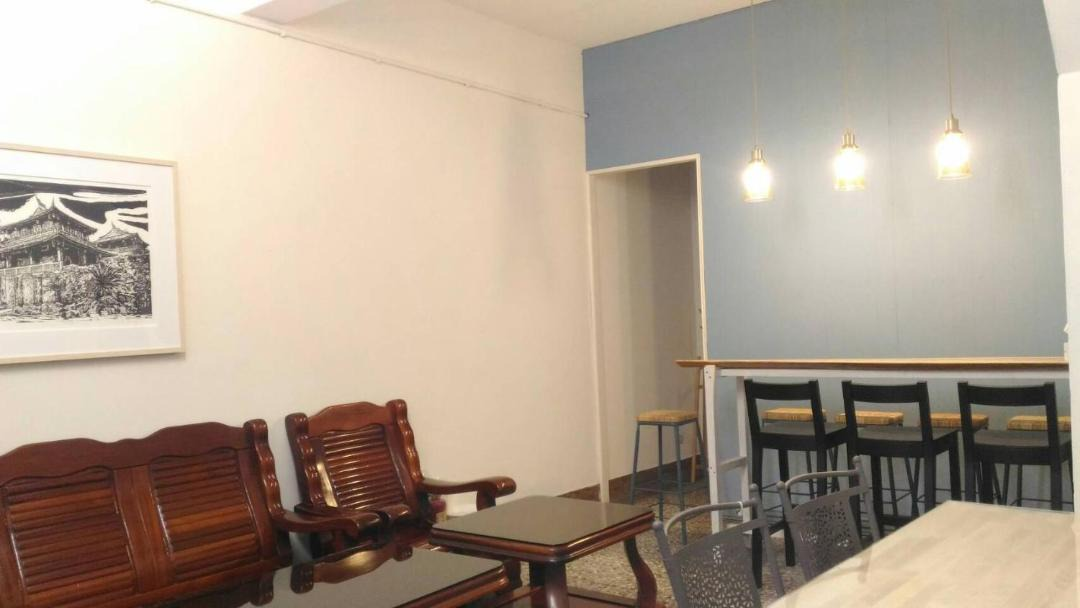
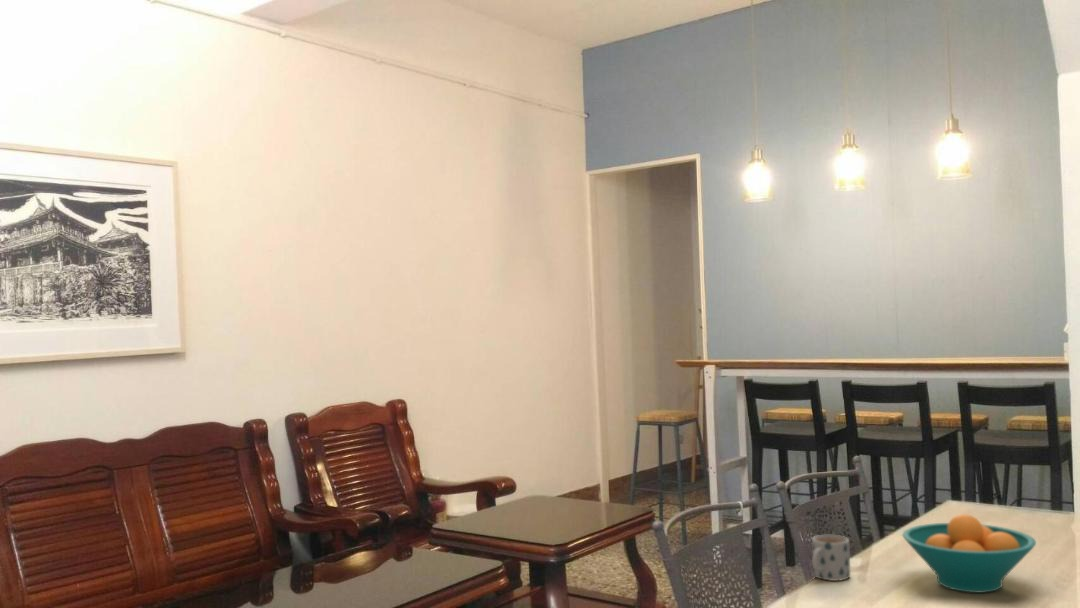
+ fruit bowl [901,513,1037,594]
+ mug [811,534,851,582]
